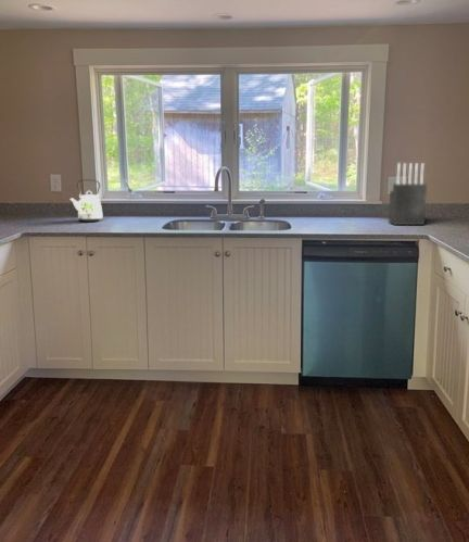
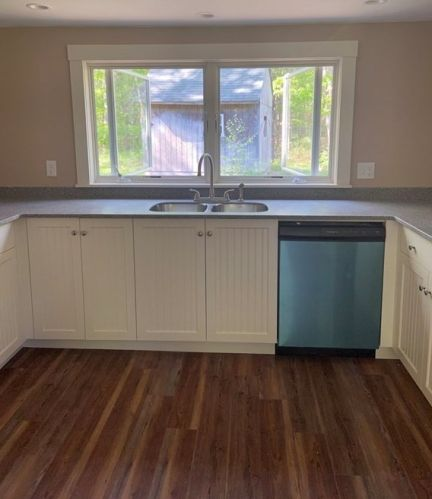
- kettle [68,178,104,223]
- knife block [388,162,428,226]
